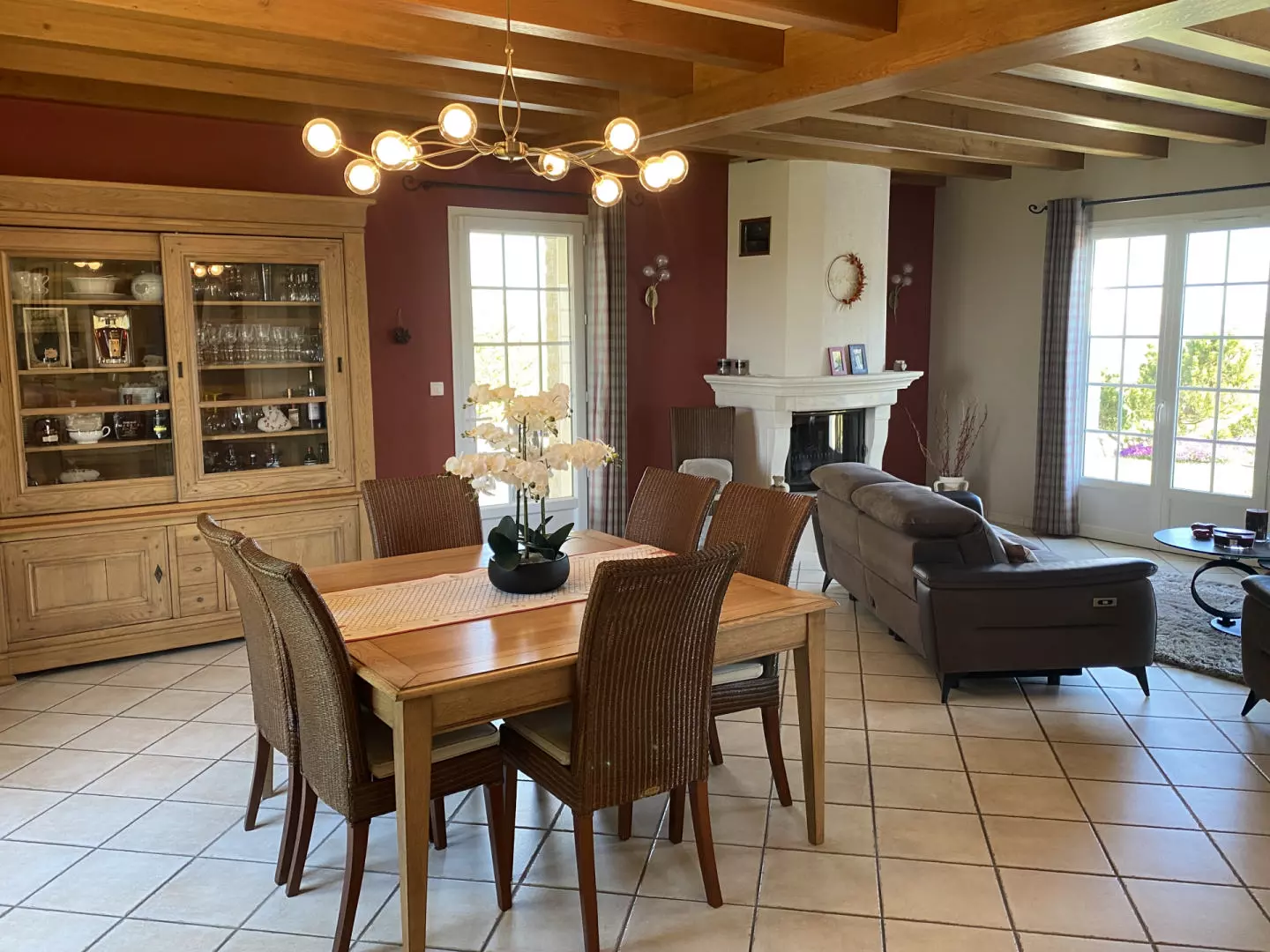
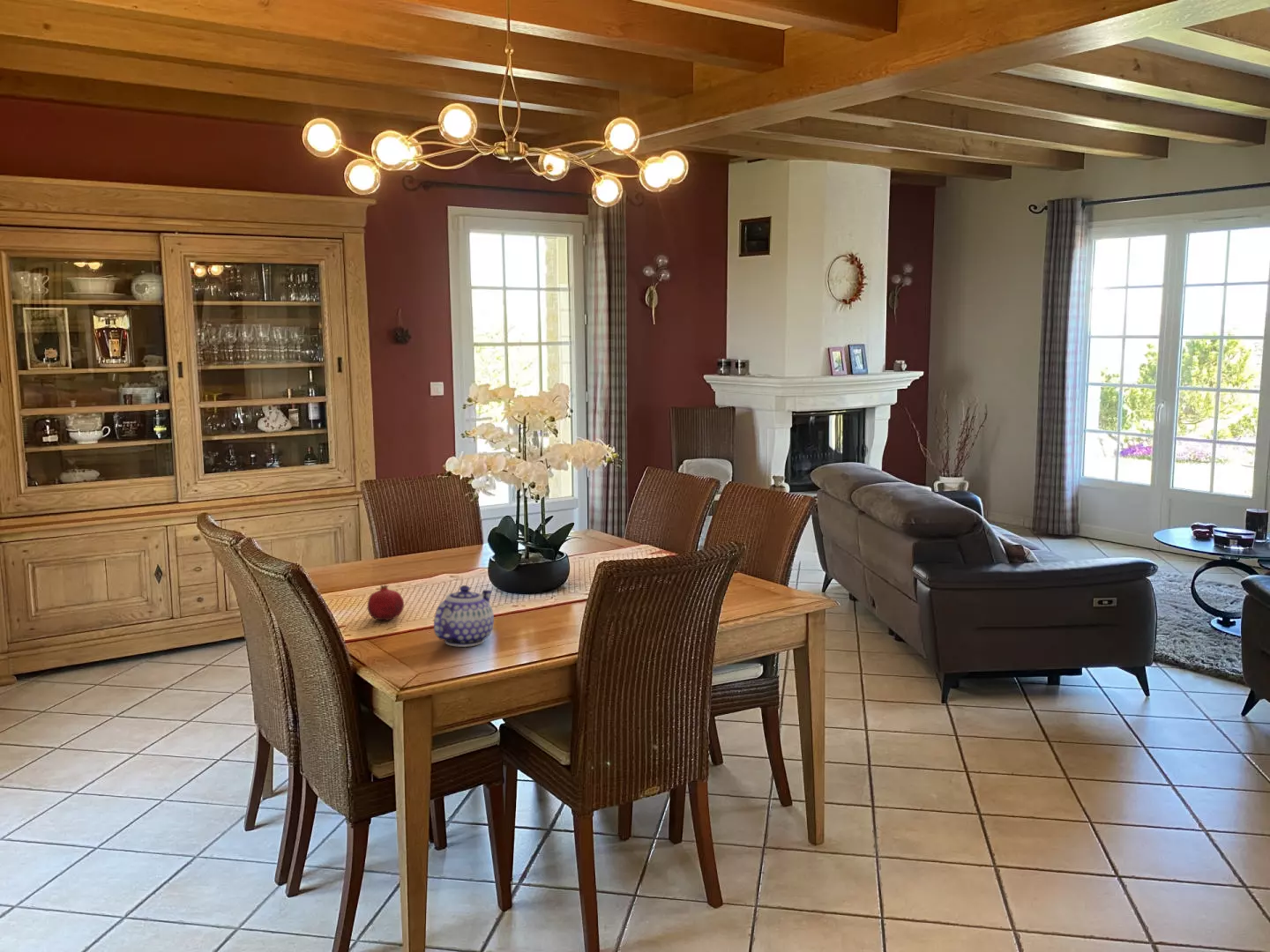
+ teapot [433,584,495,648]
+ fruit [367,584,405,621]
